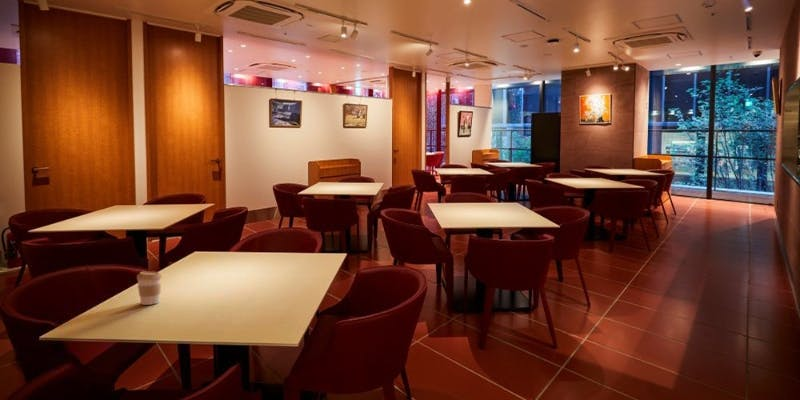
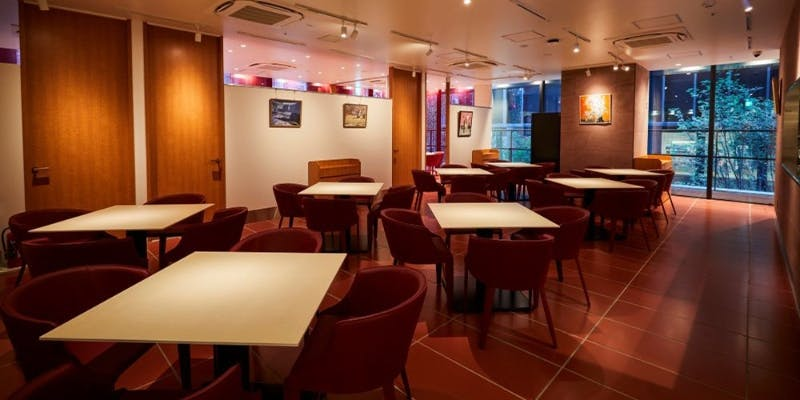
- coffee cup [136,271,163,306]
